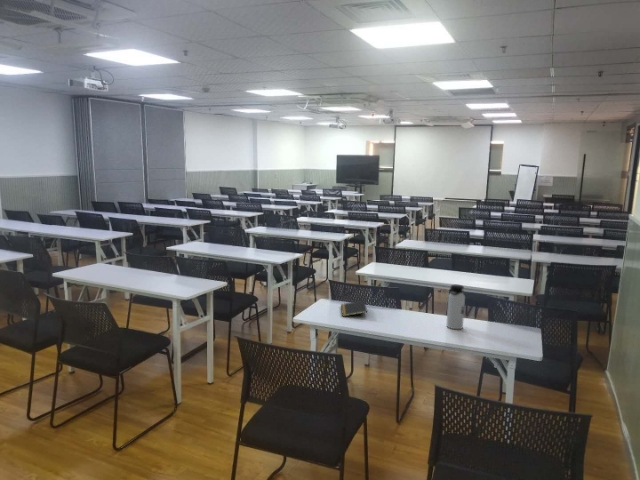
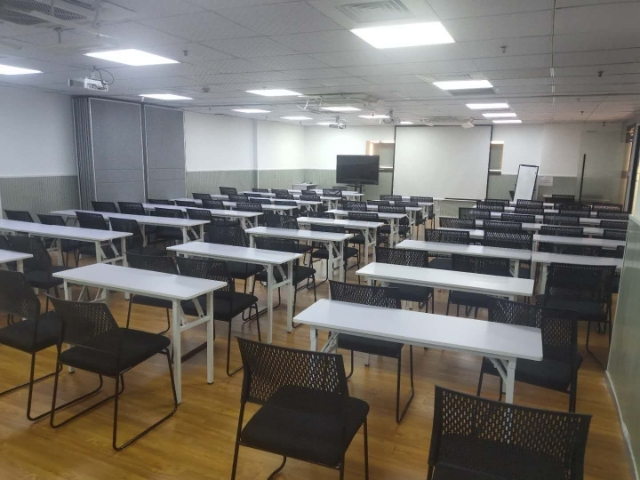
- notepad [340,299,368,318]
- water bottle [445,284,466,330]
